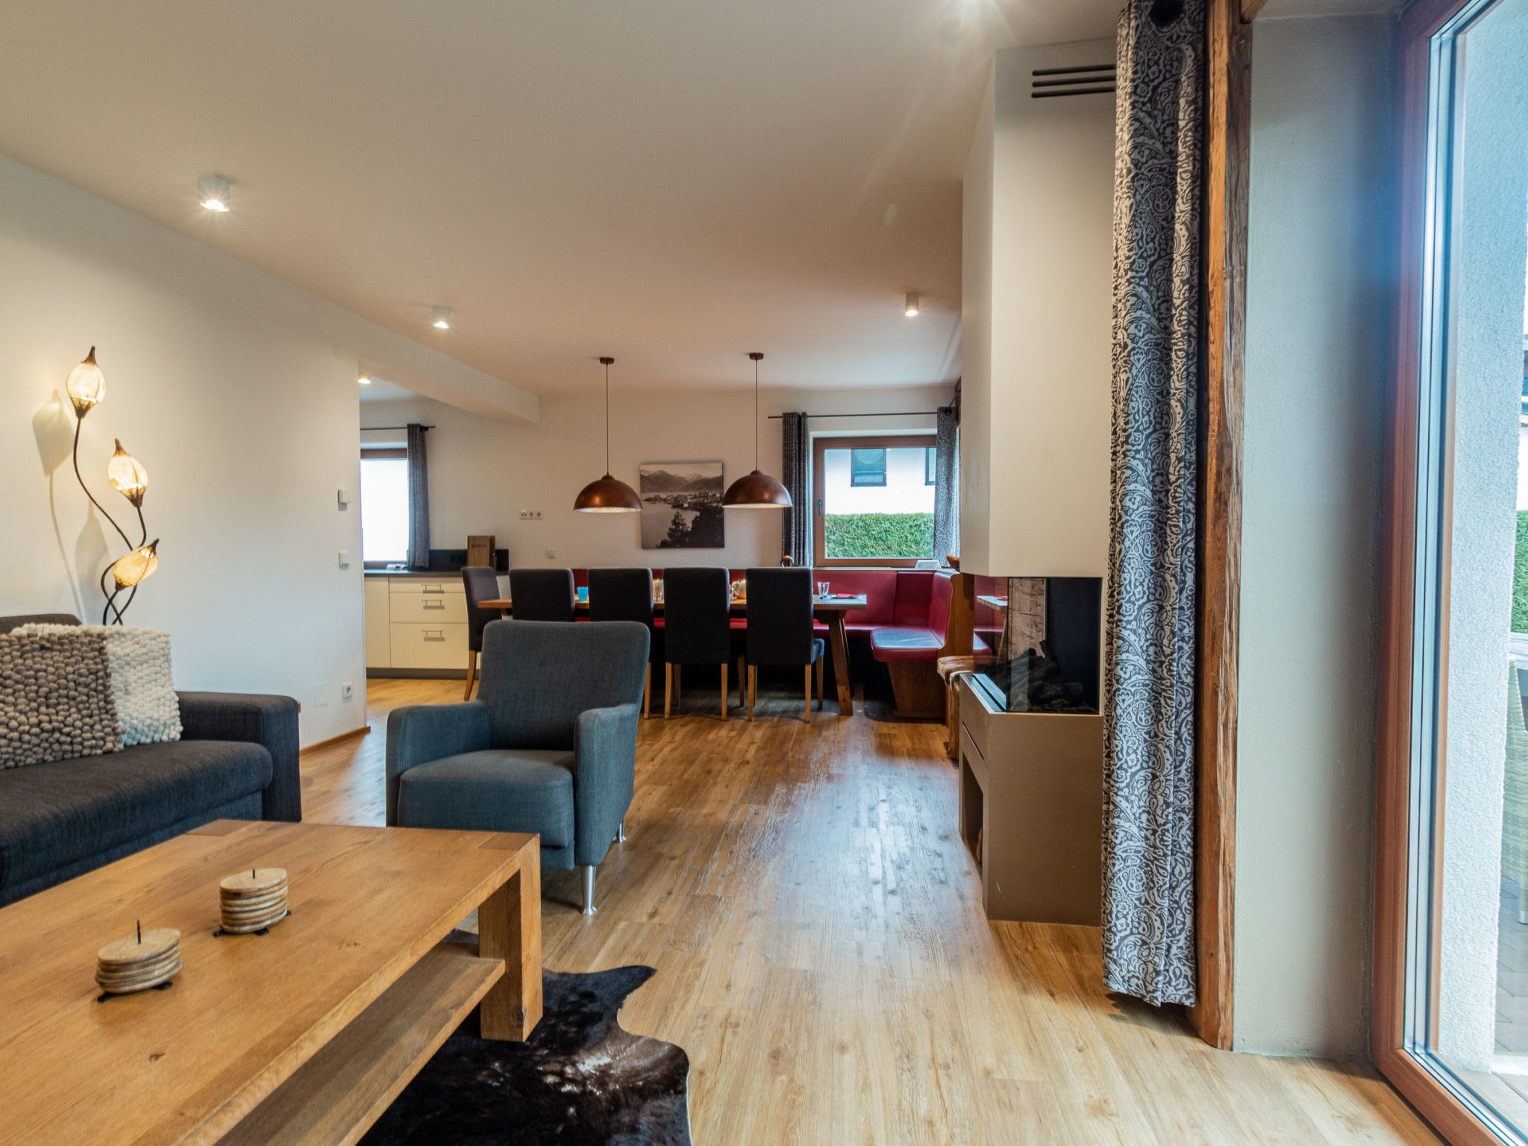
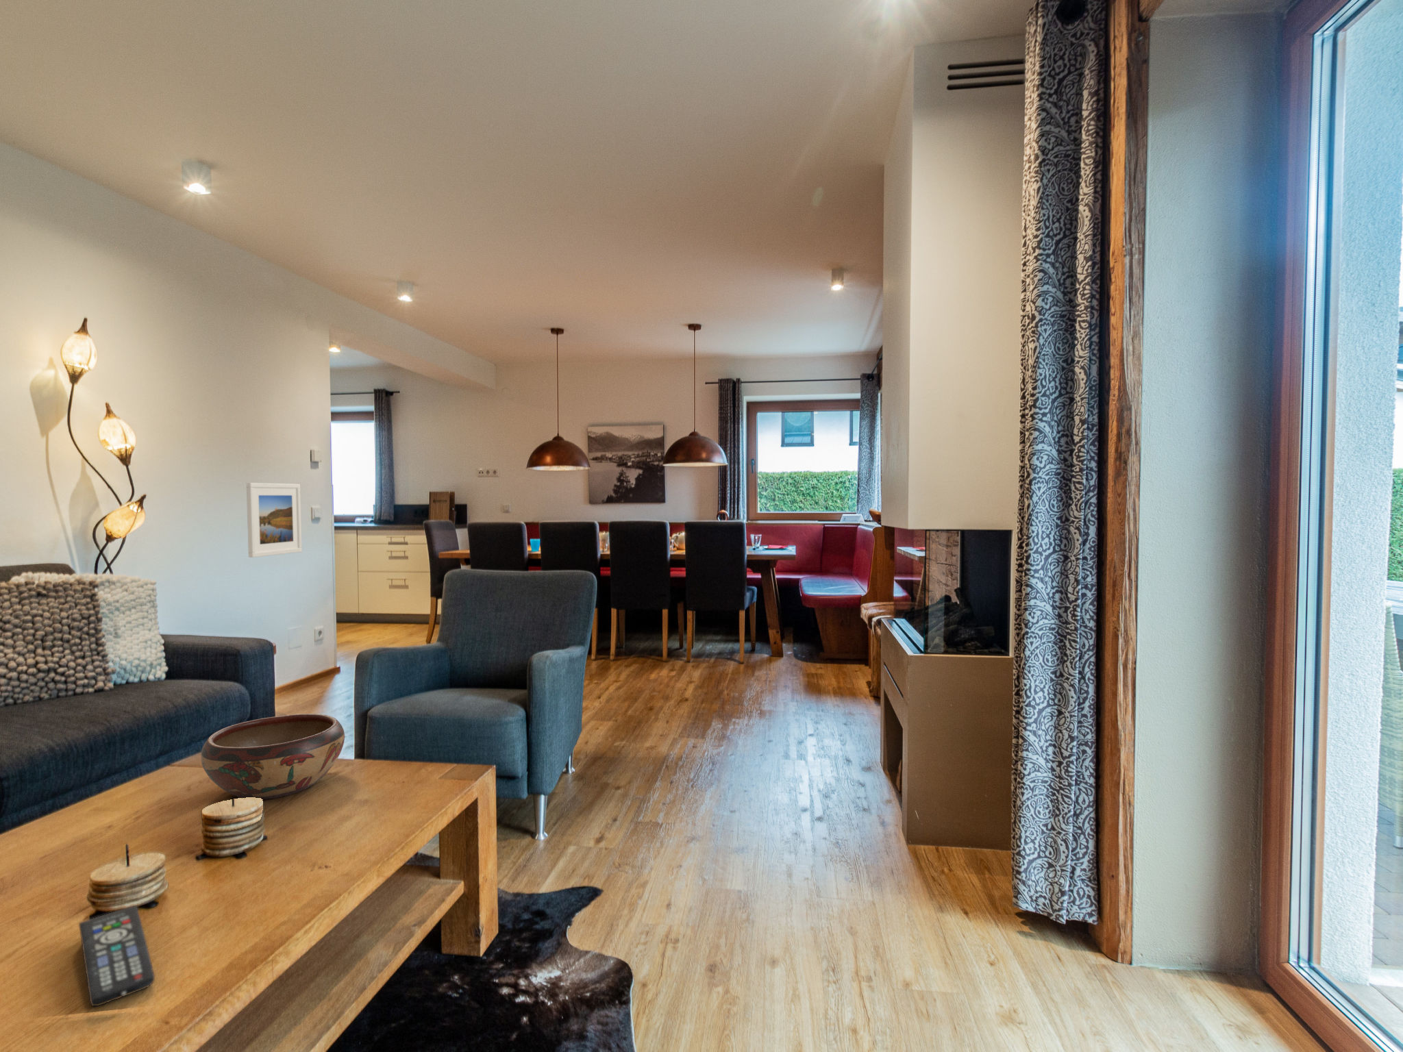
+ remote control [78,905,156,1007]
+ decorative bowl [200,713,346,800]
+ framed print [246,482,303,558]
